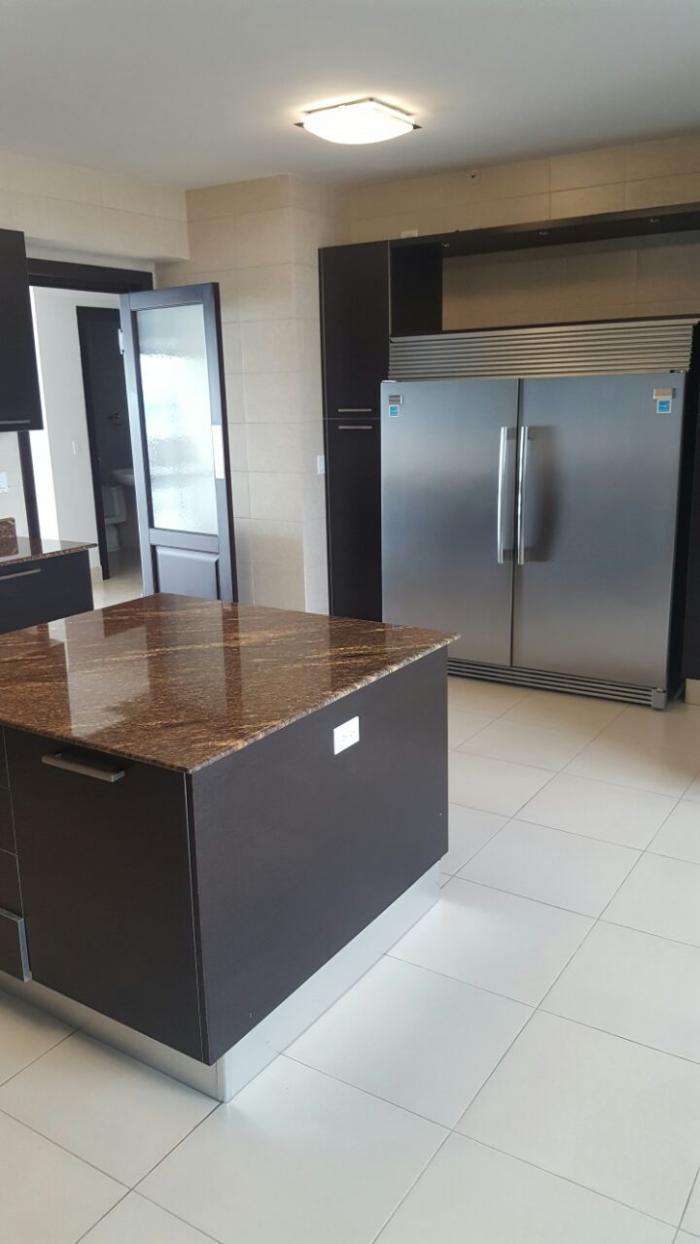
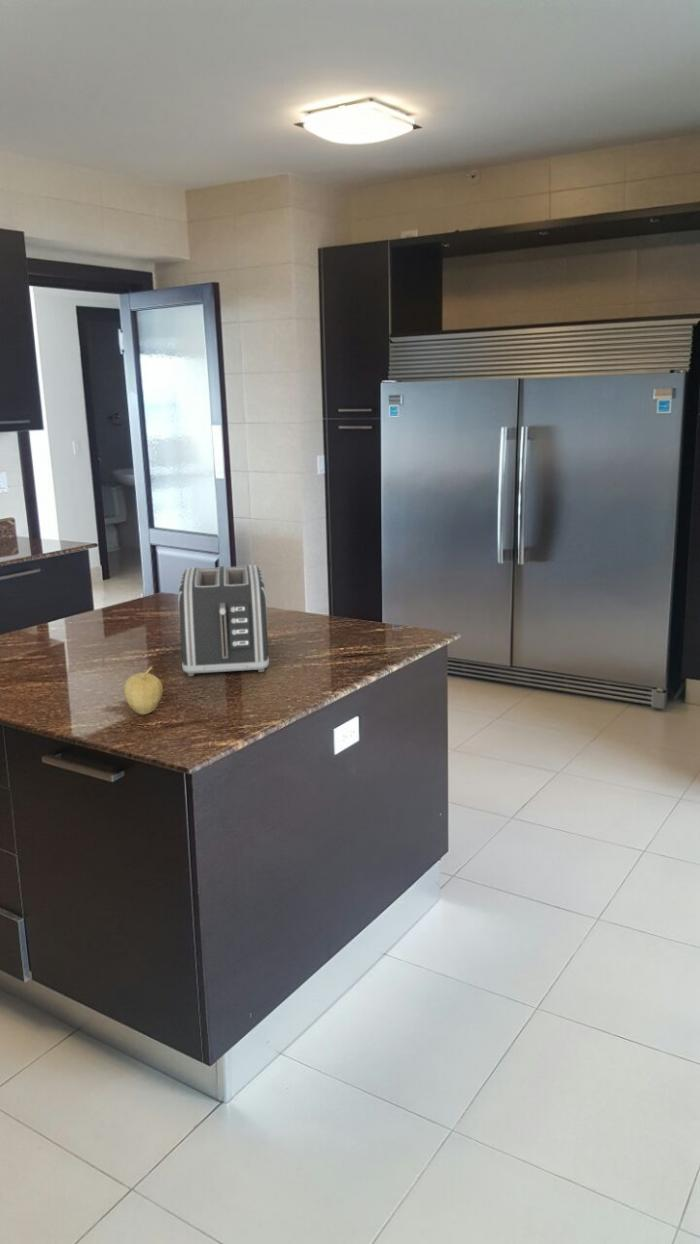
+ toaster [177,563,270,677]
+ fruit [123,665,164,715]
